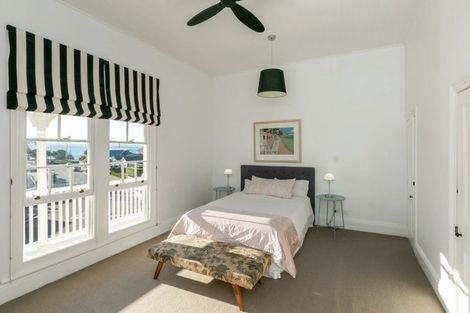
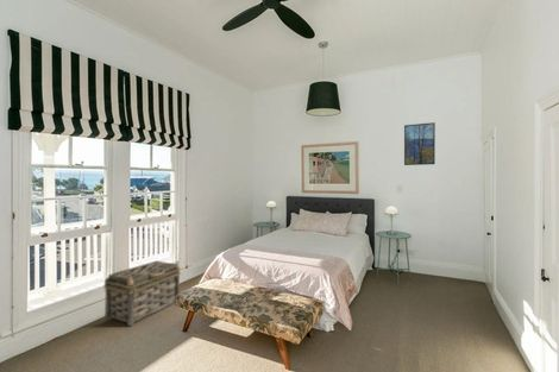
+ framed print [403,121,436,166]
+ basket [103,259,182,327]
